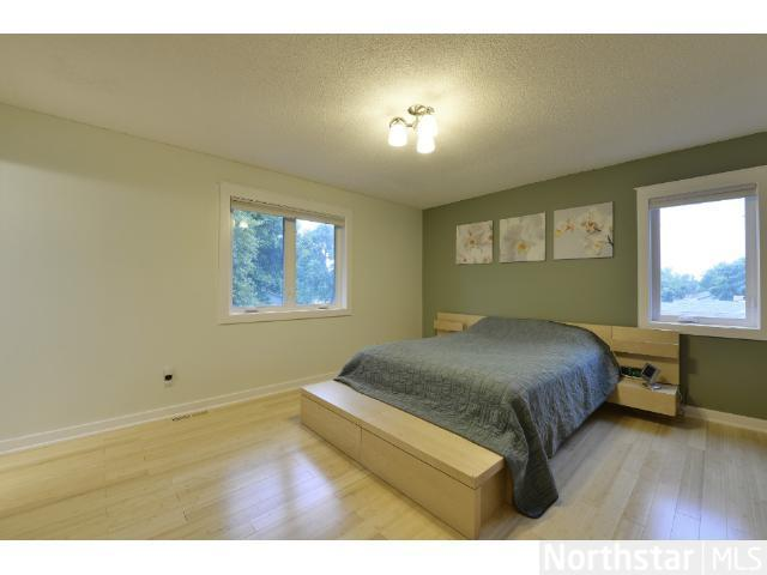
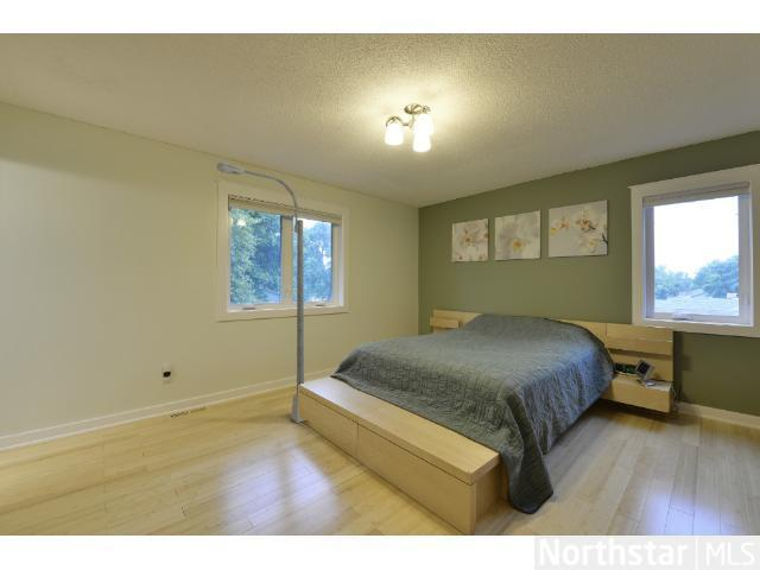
+ floor lamp [216,162,306,424]
